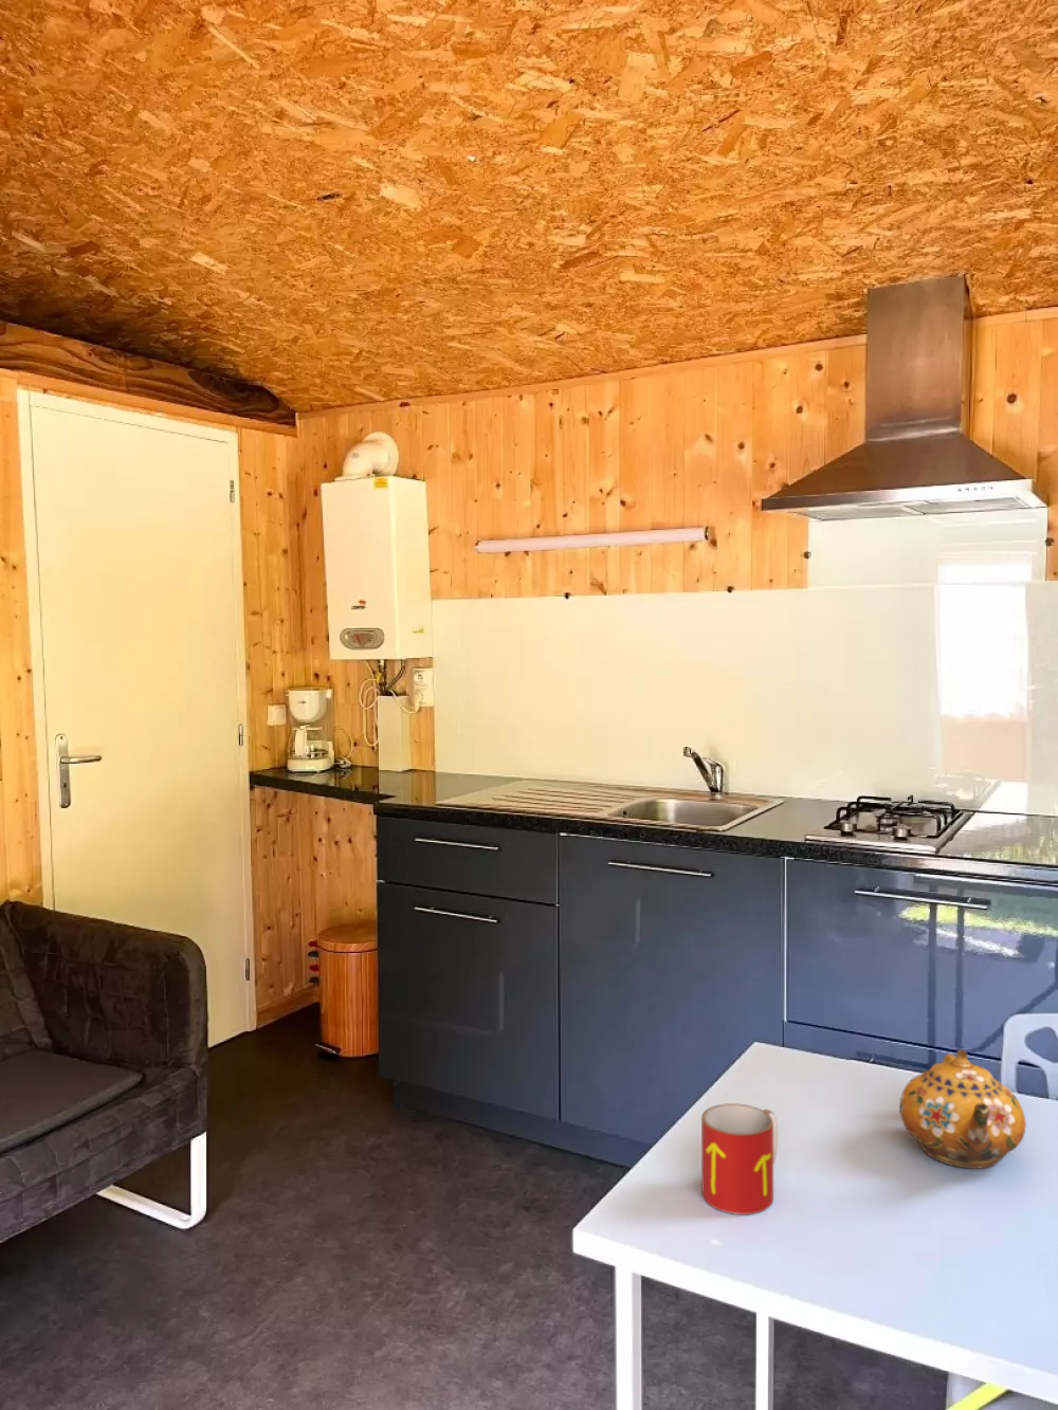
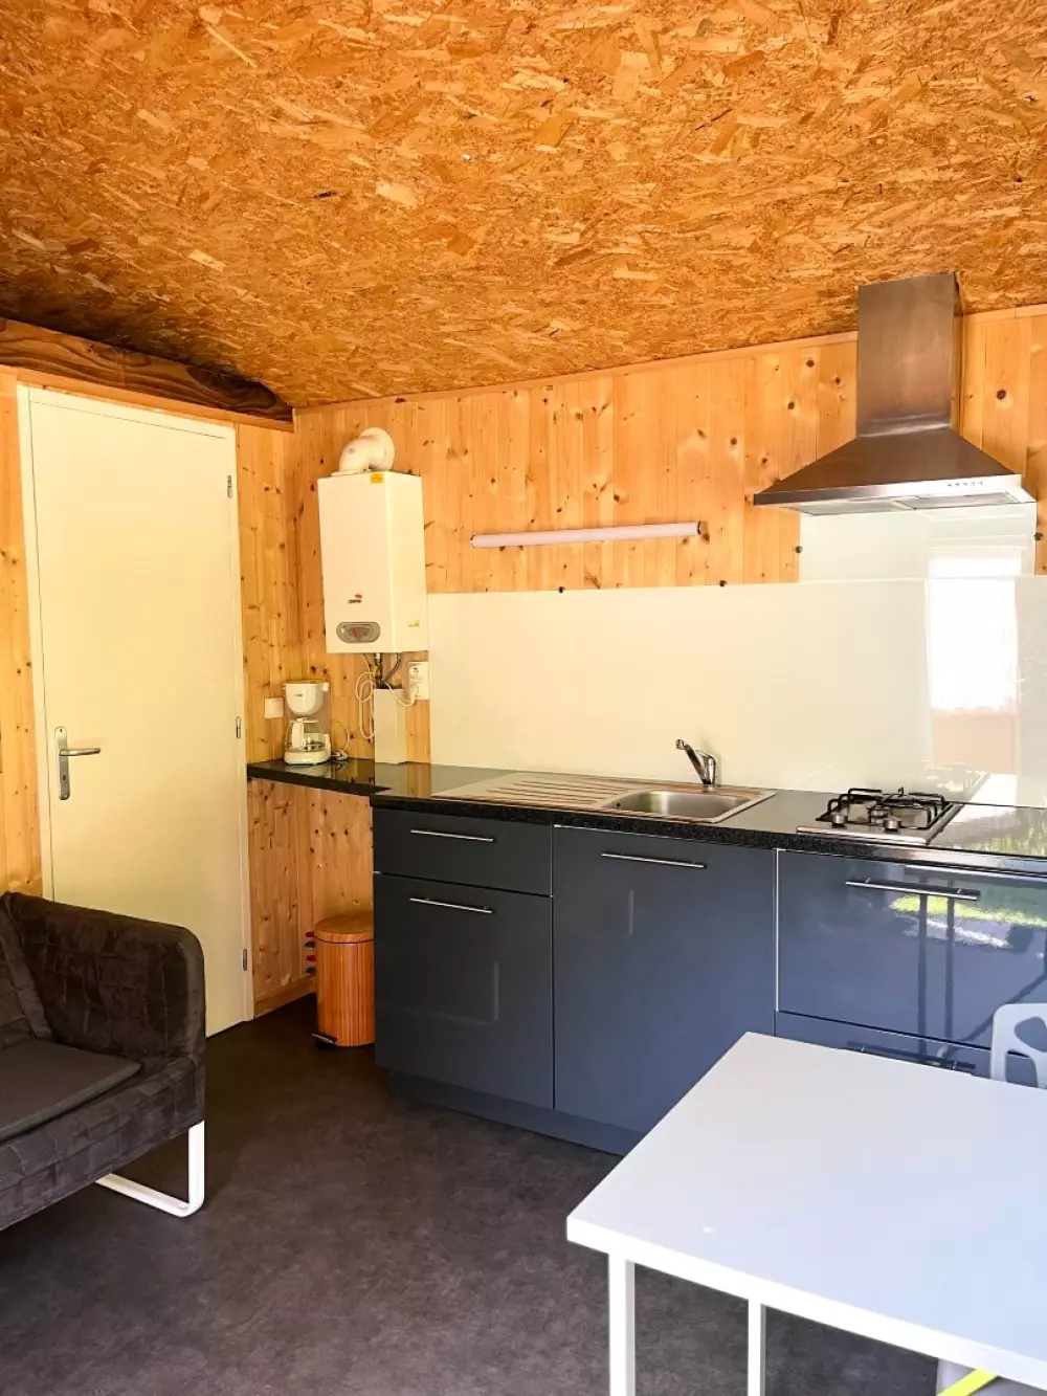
- mug [700,1102,779,1216]
- teapot [898,1048,1027,1170]
